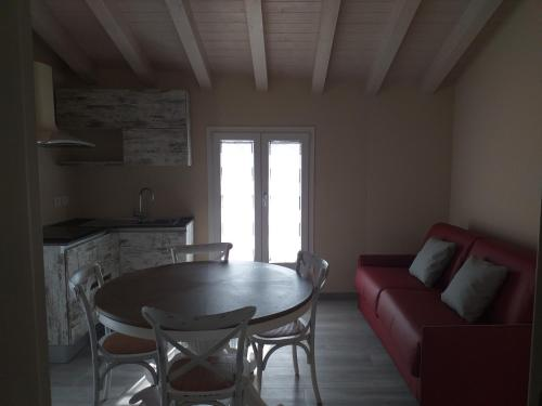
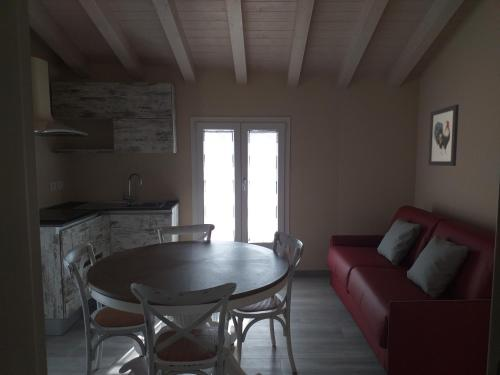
+ wall art [427,104,460,167]
